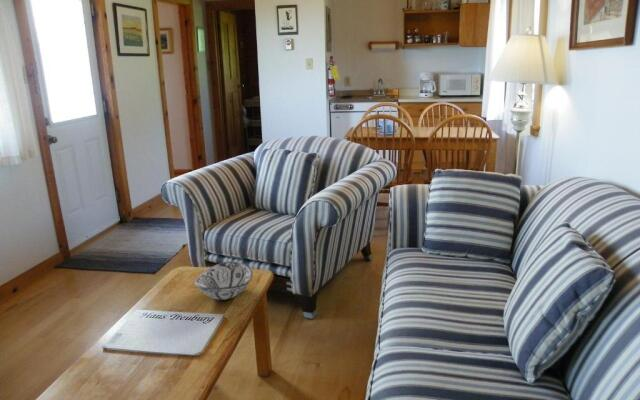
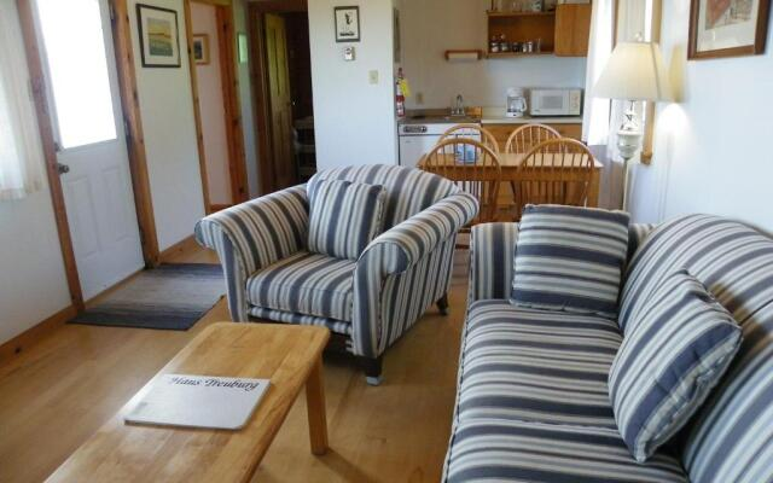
- decorative bowl [193,260,254,301]
